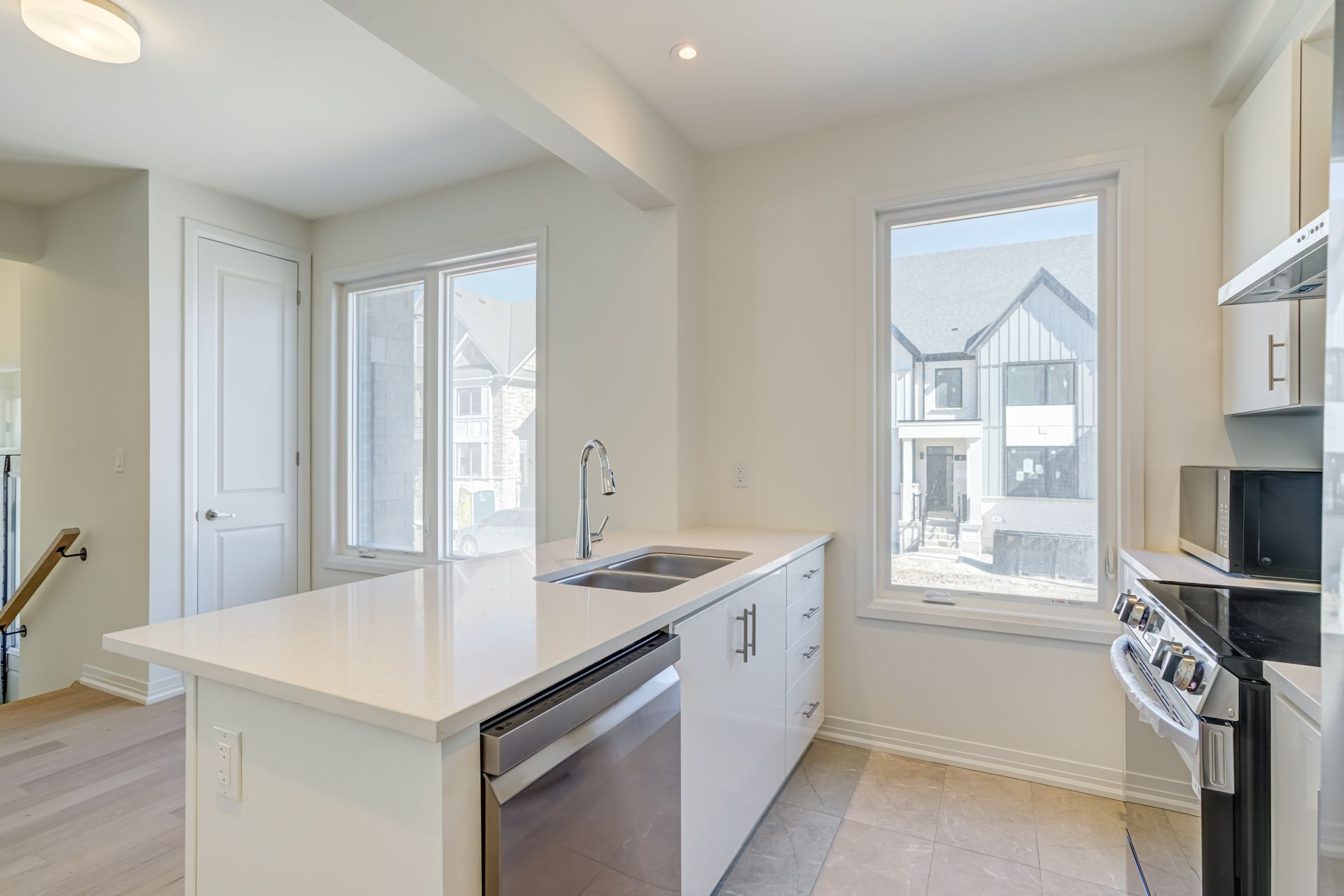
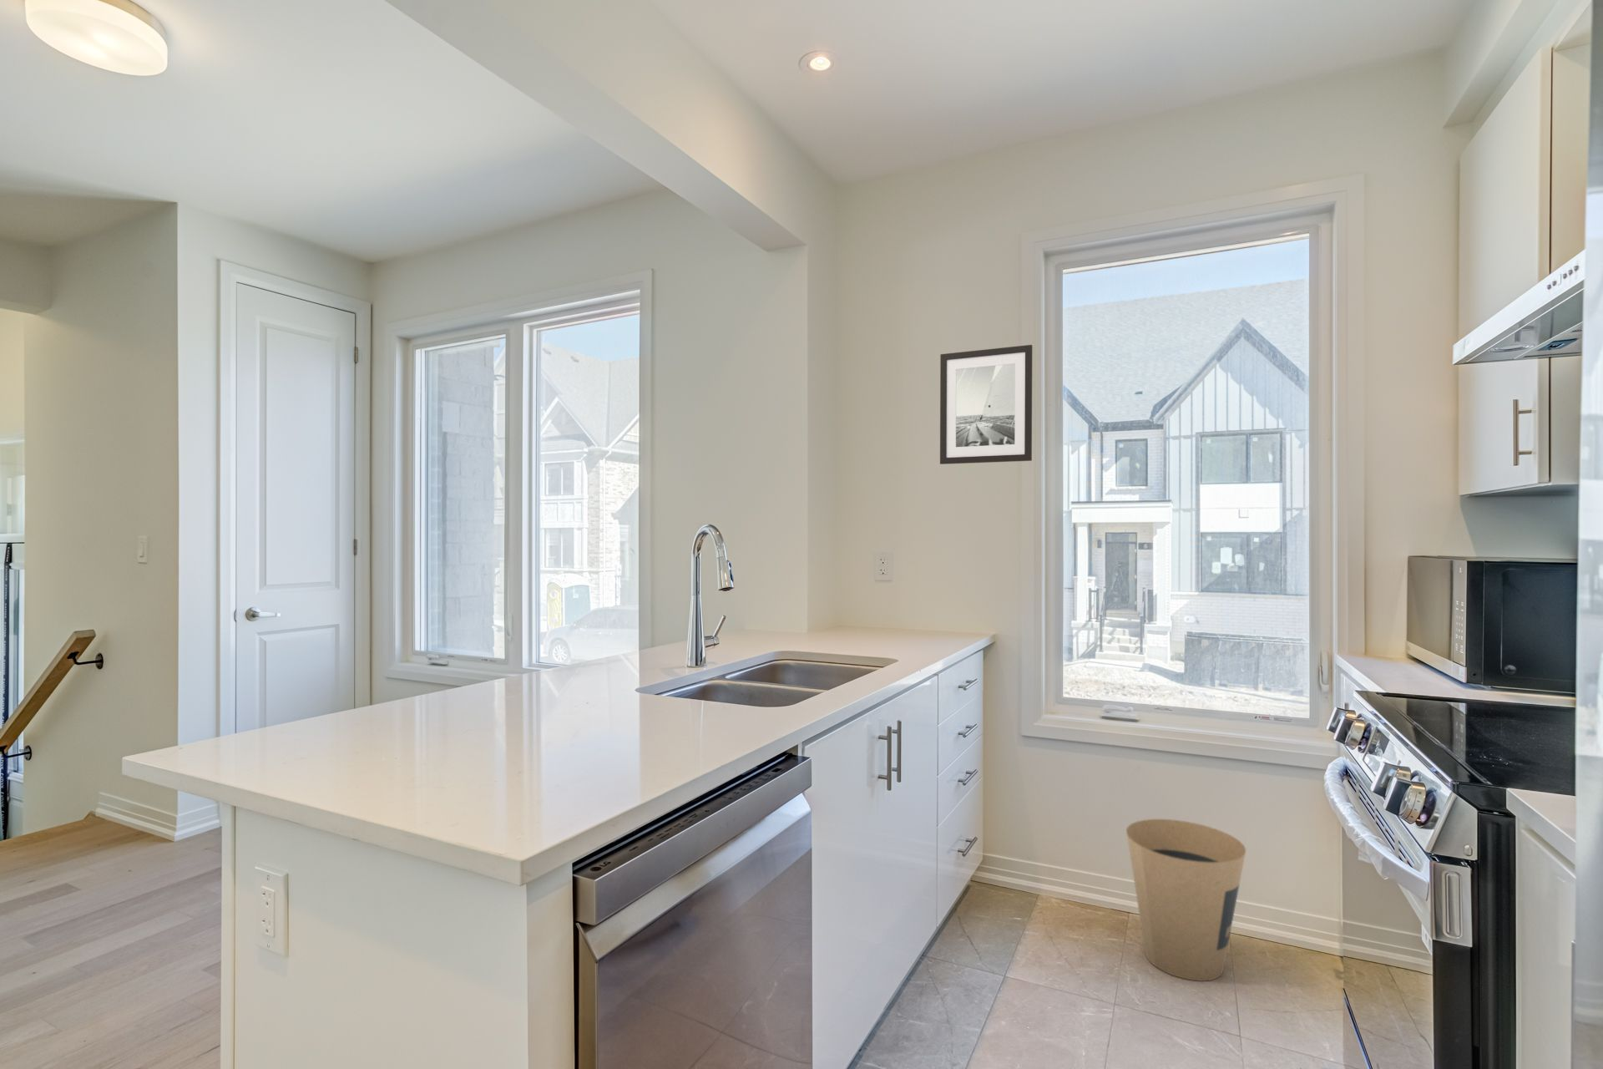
+ wall art [939,344,1033,465]
+ trash can [1126,818,1246,982]
